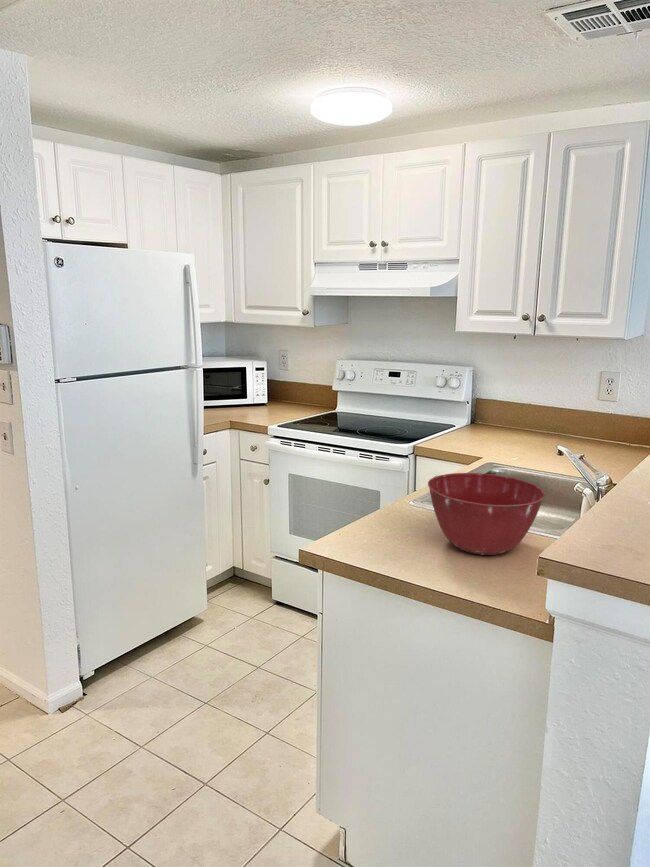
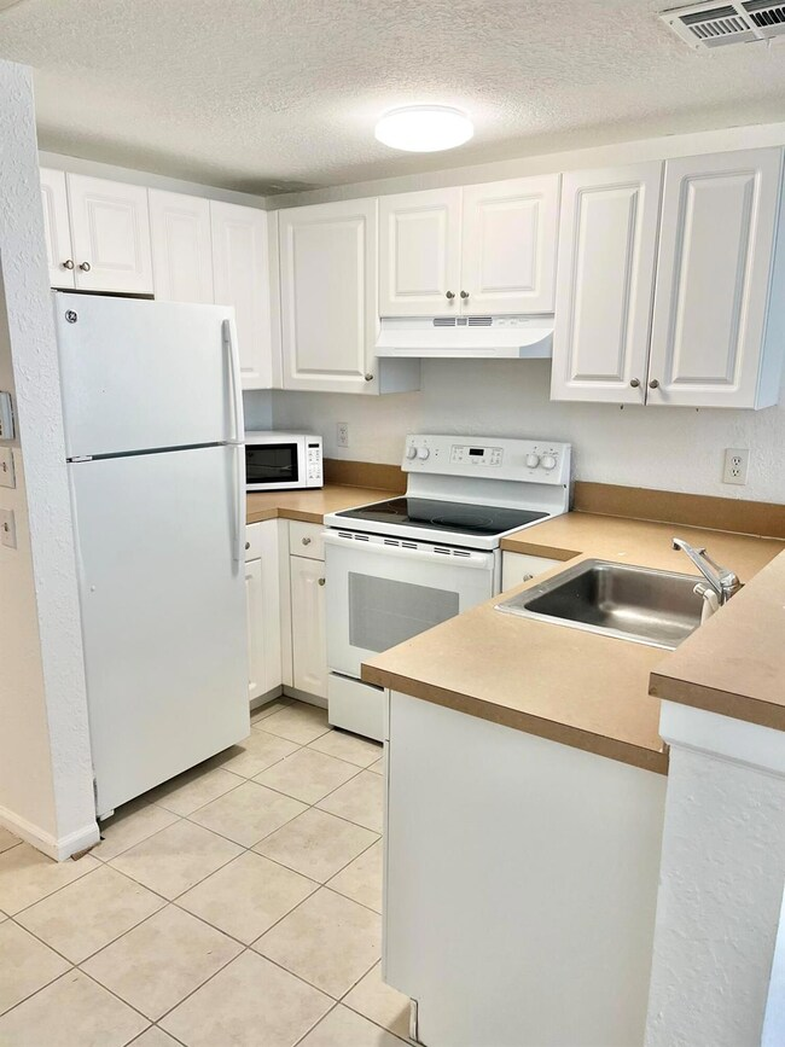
- mixing bowl [427,472,546,556]
